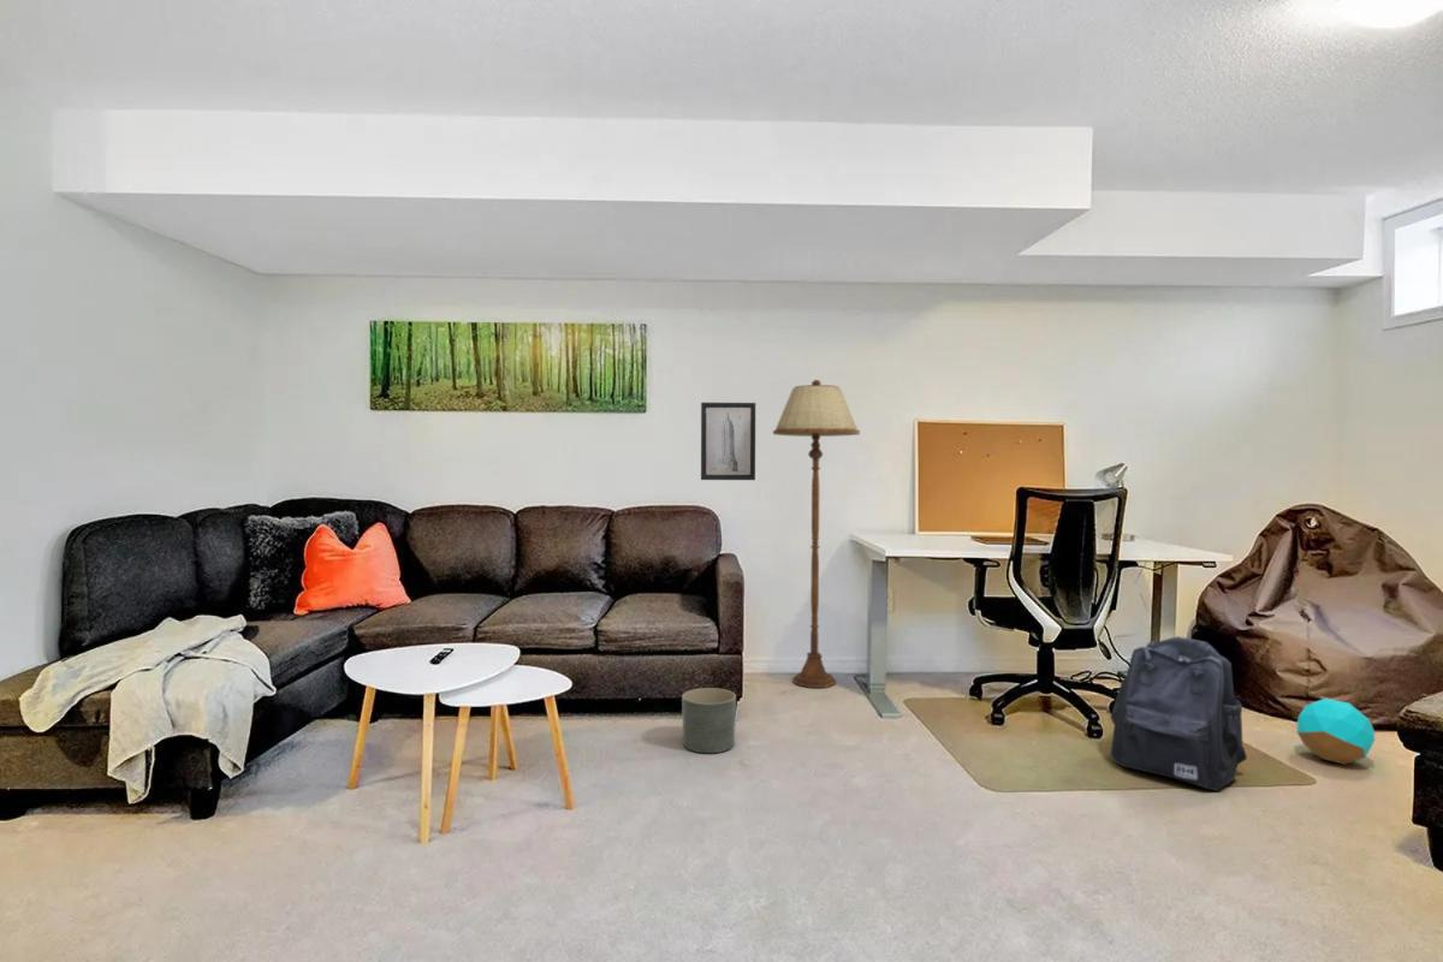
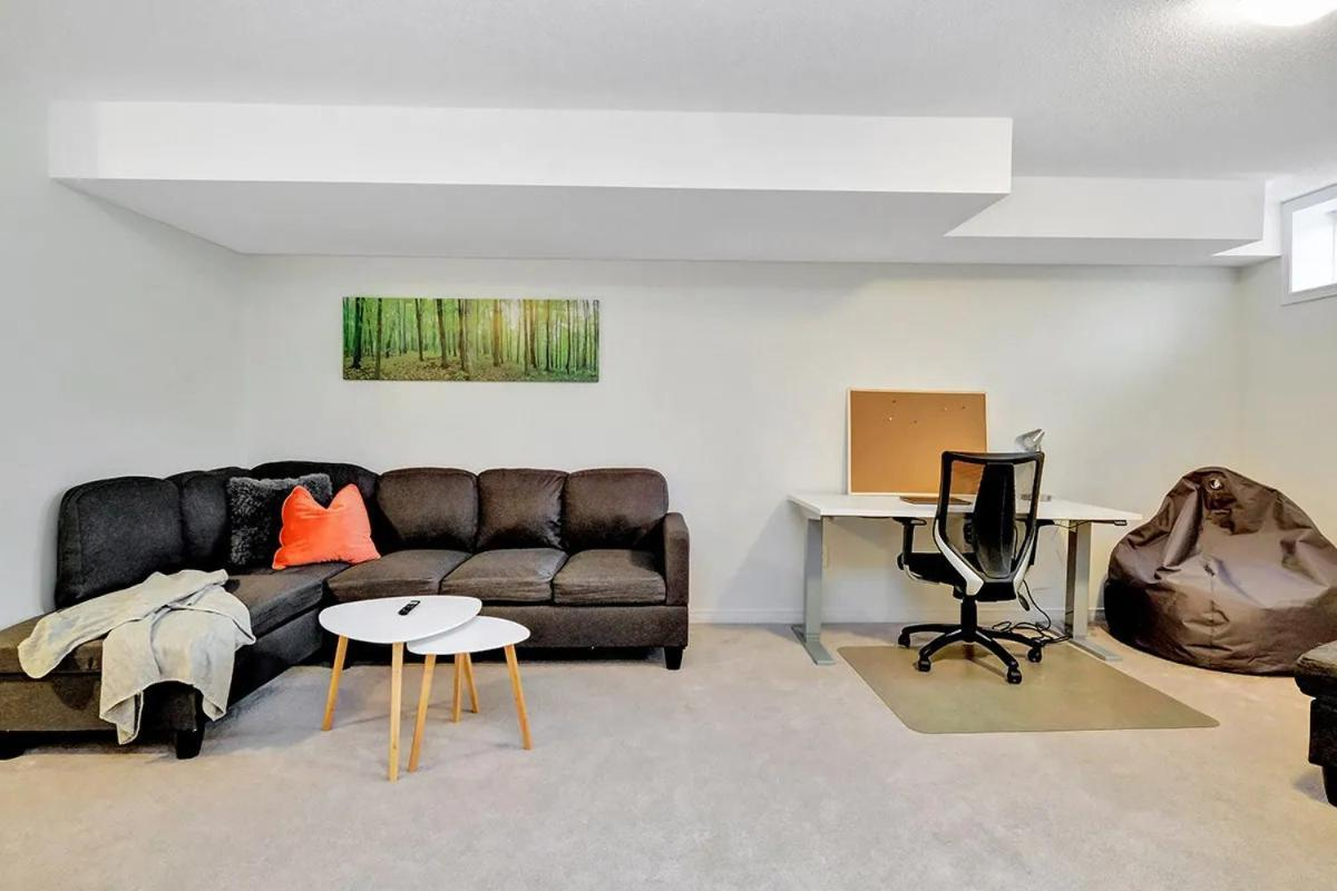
- planter [681,687,737,754]
- wall art [700,402,756,481]
- floor lamp [772,379,861,689]
- ball [1296,697,1376,766]
- backpack [1110,635,1248,792]
